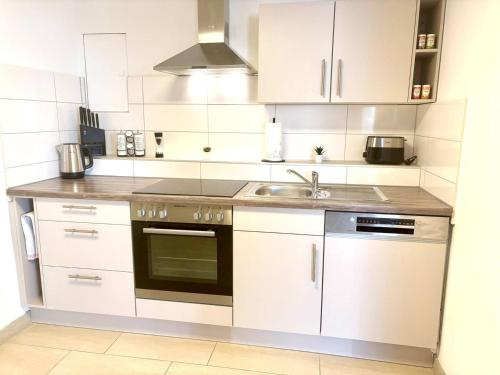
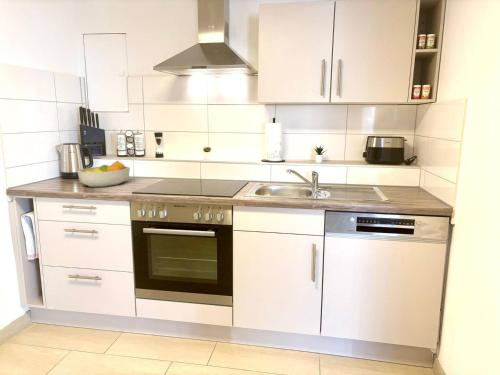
+ fruit bowl [76,160,131,188]
